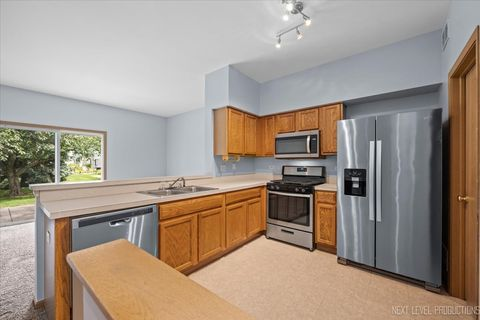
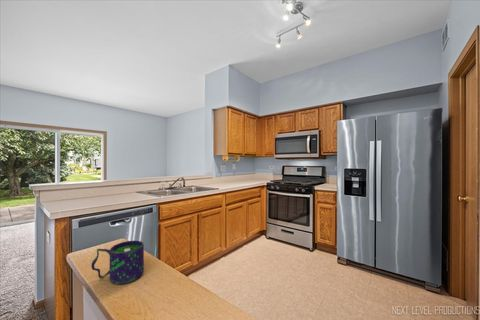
+ mug [90,240,145,285]
